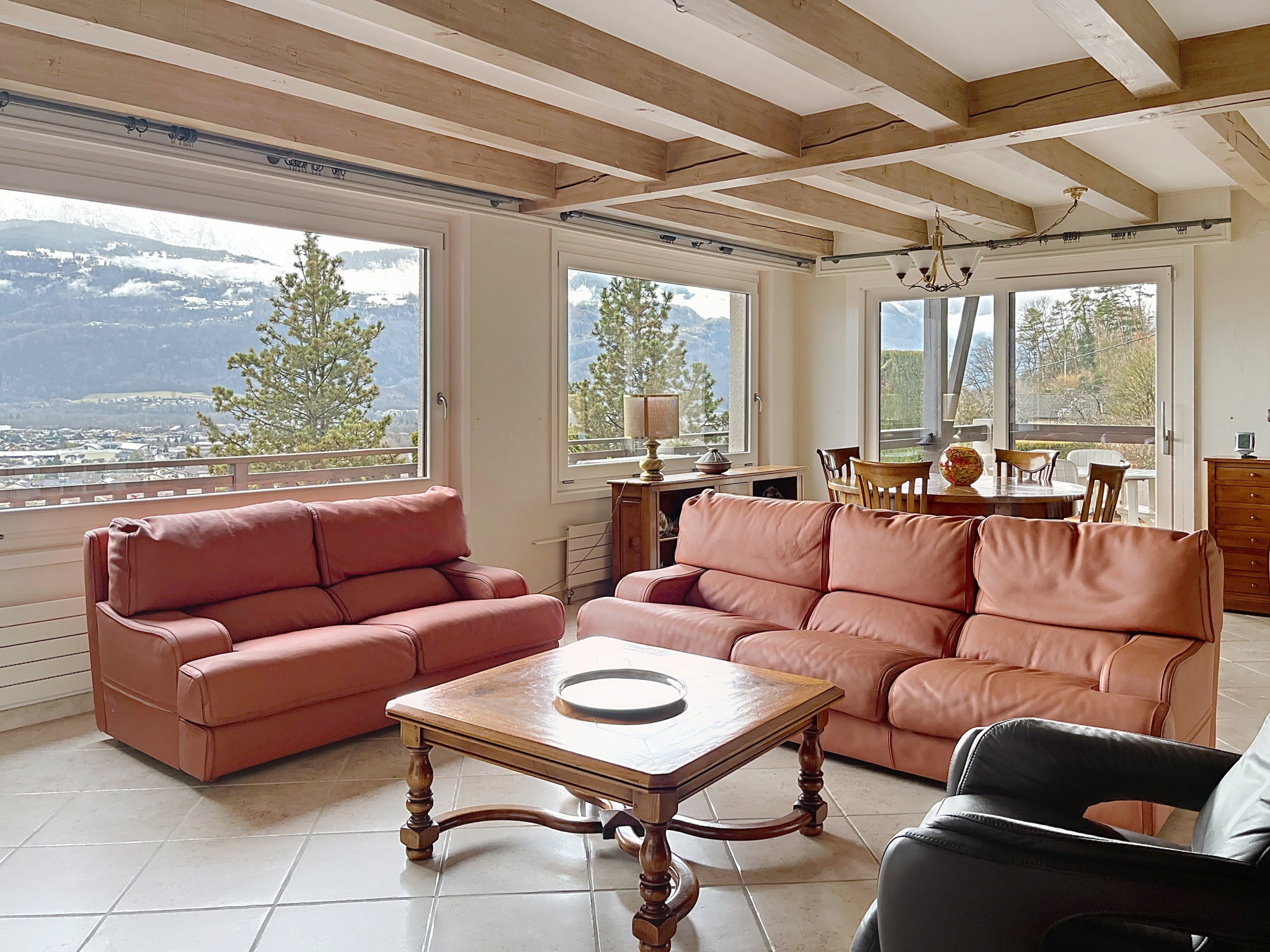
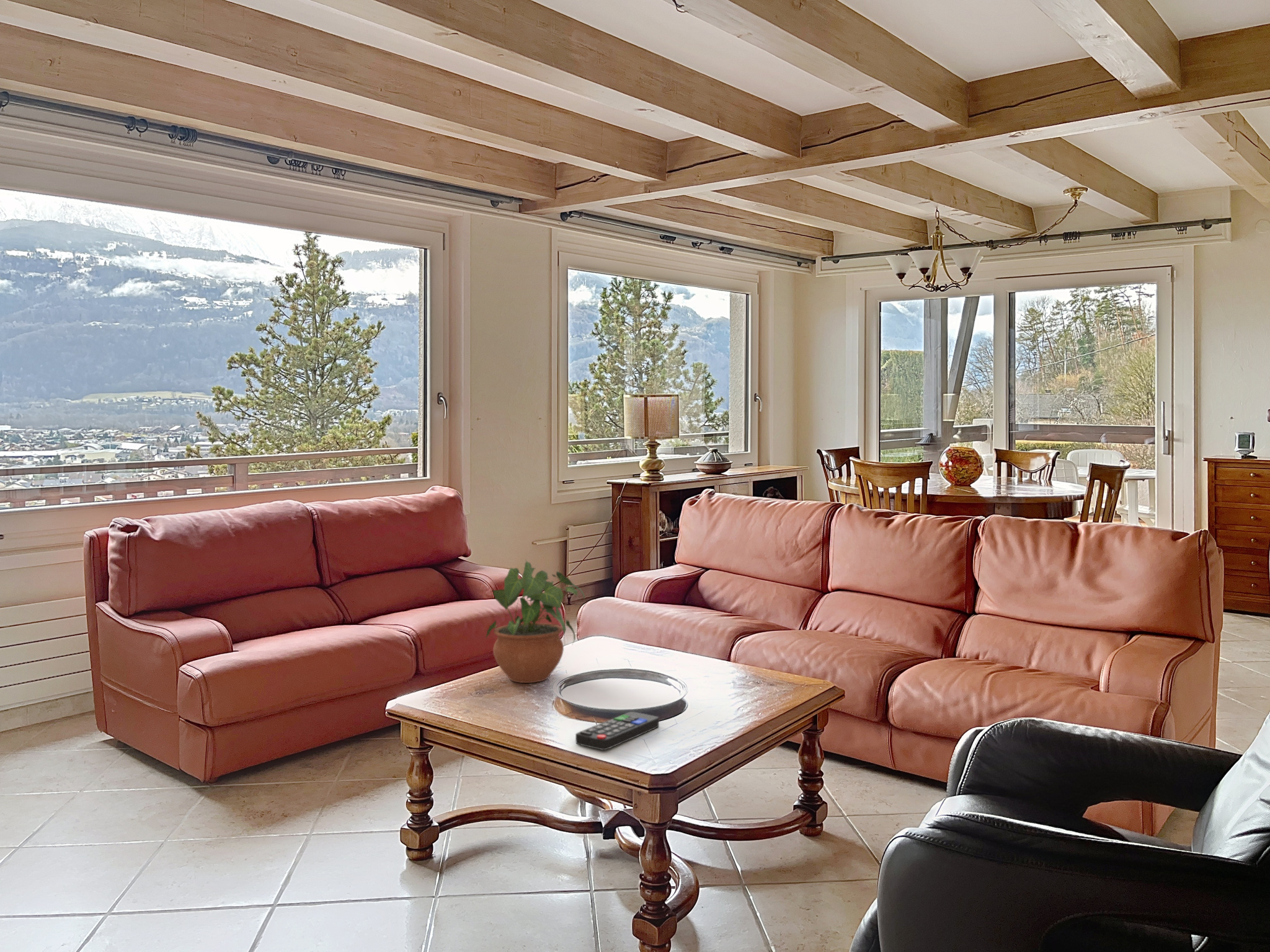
+ potted plant [486,560,585,684]
+ remote control [575,711,660,751]
